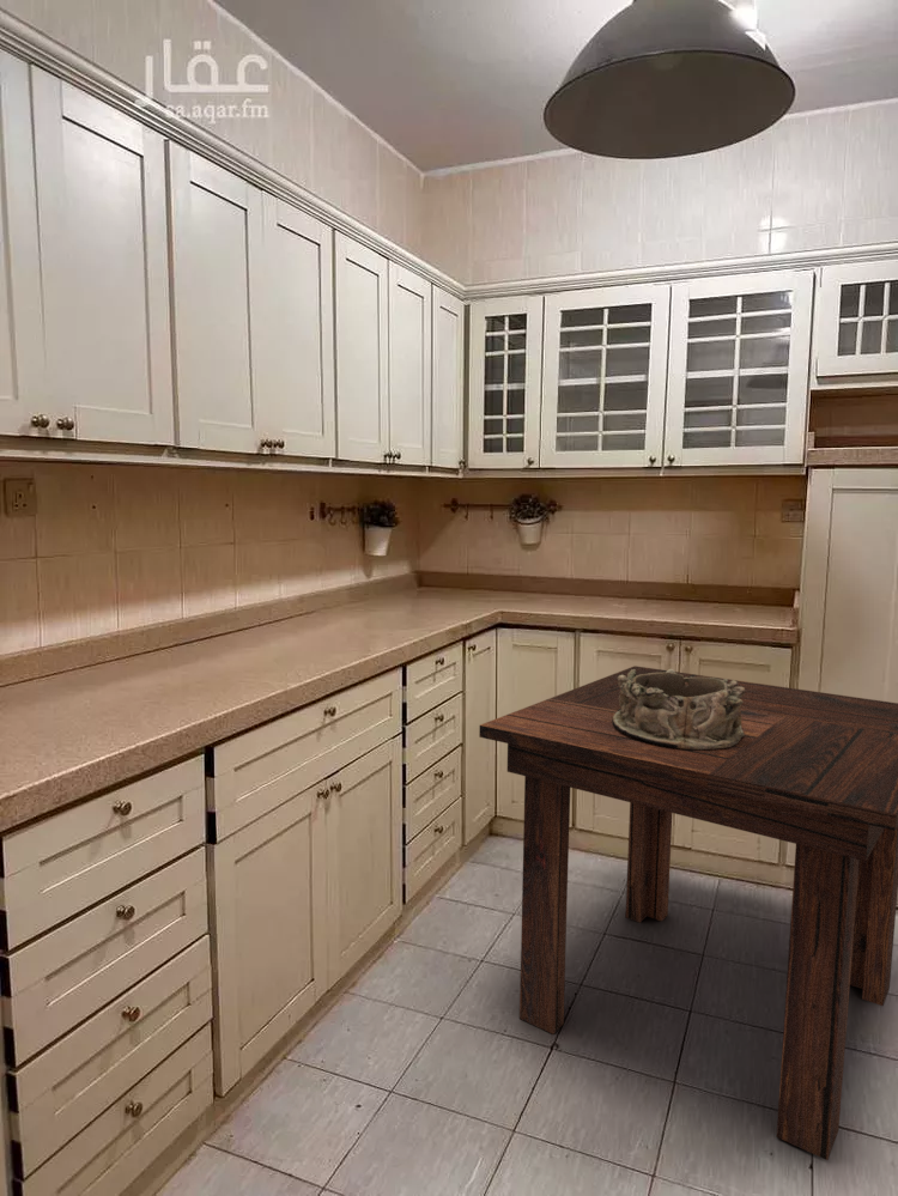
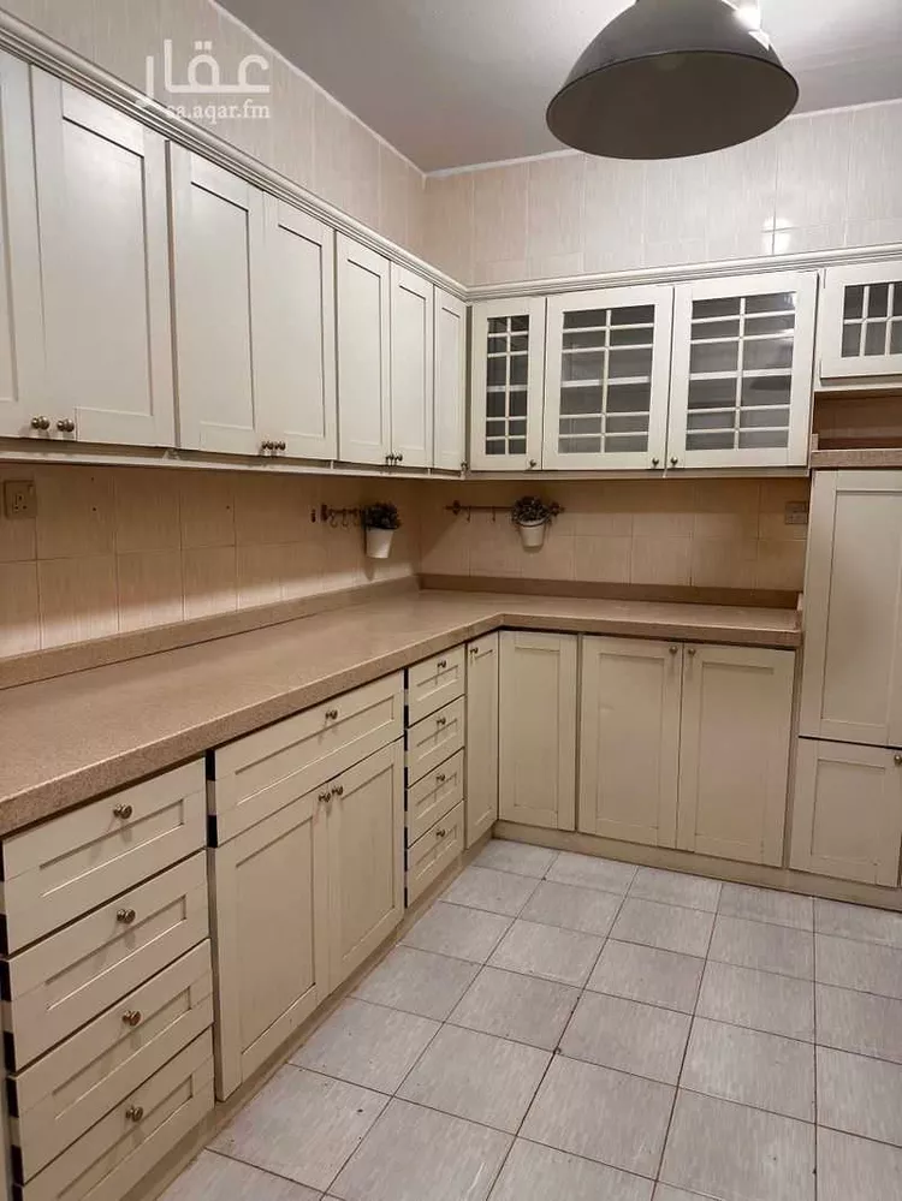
- dining table [478,664,898,1161]
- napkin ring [612,668,746,749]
